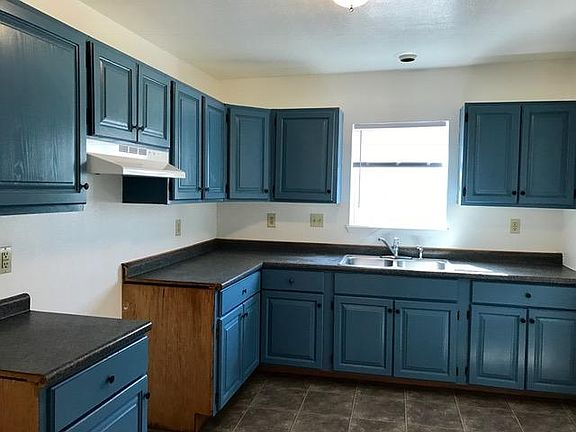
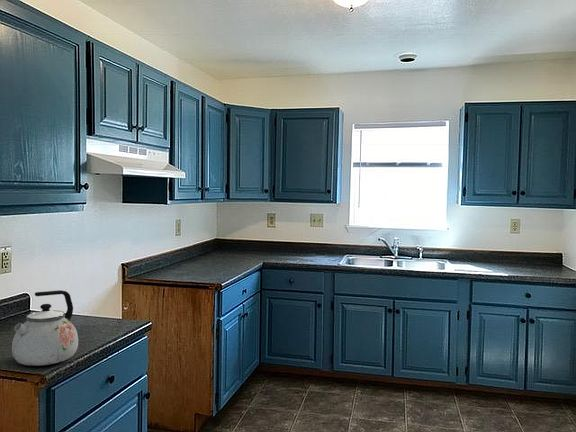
+ kettle [11,289,79,367]
